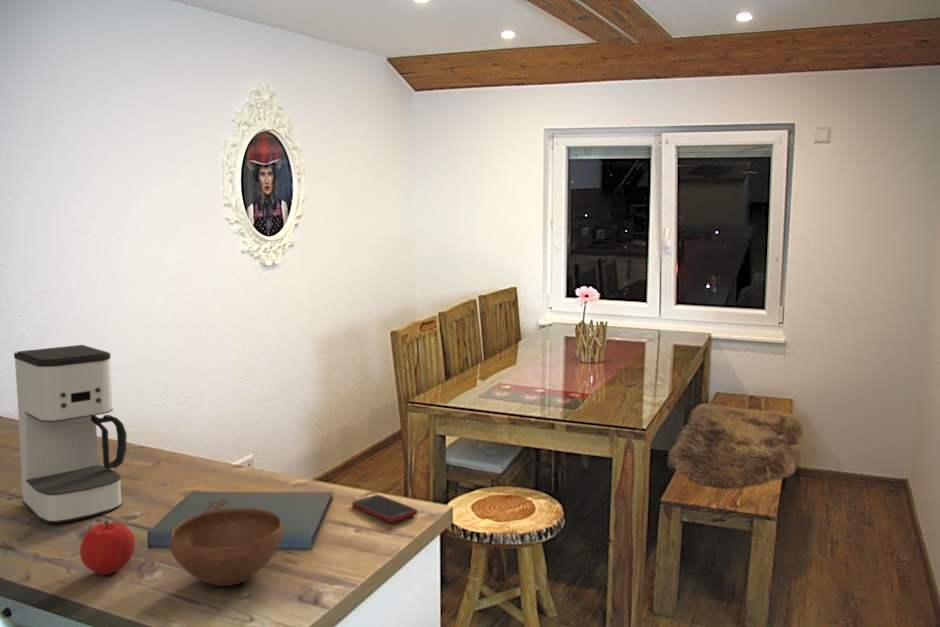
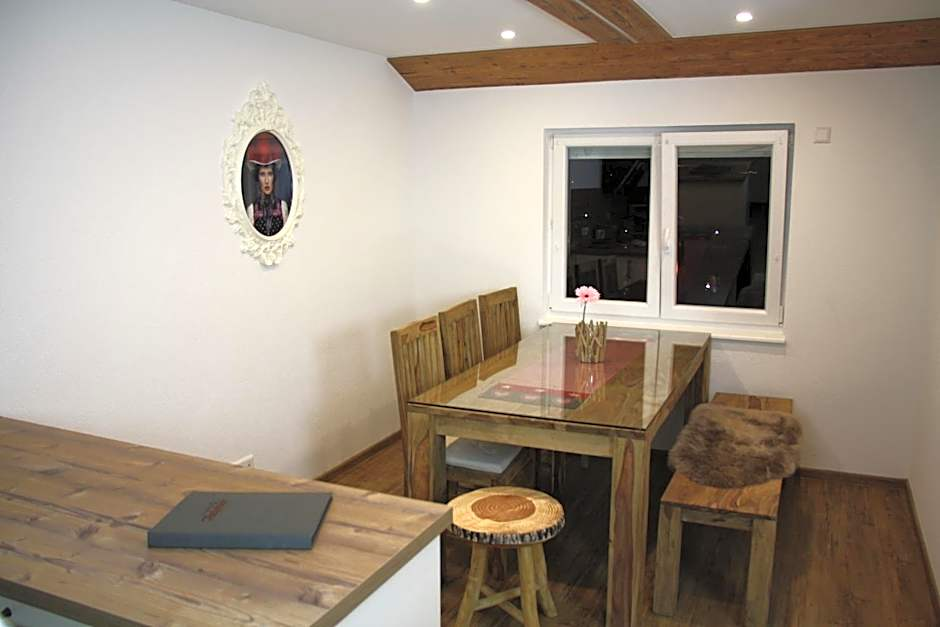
- coffee maker [13,344,128,524]
- bowl [169,507,285,587]
- fruit [79,520,136,576]
- cell phone [351,494,418,523]
